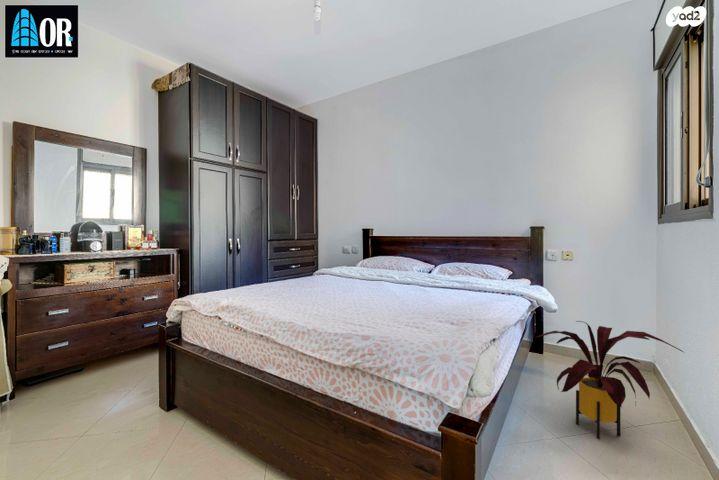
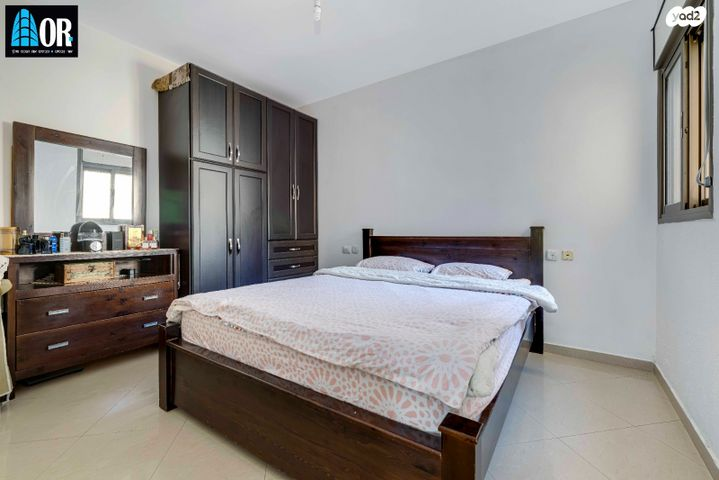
- house plant [534,320,686,440]
